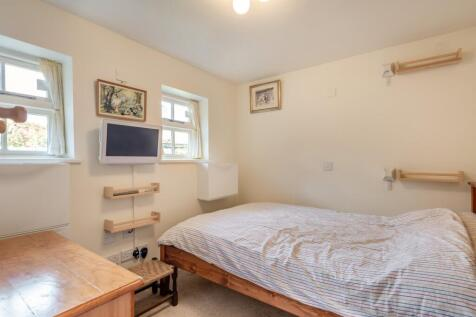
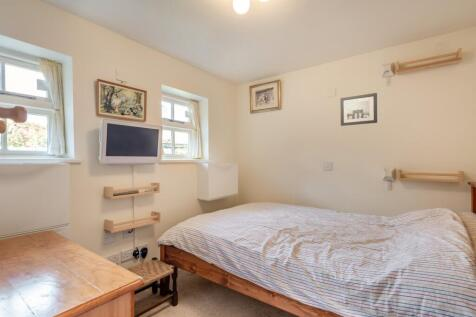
+ wall art [339,92,378,127]
